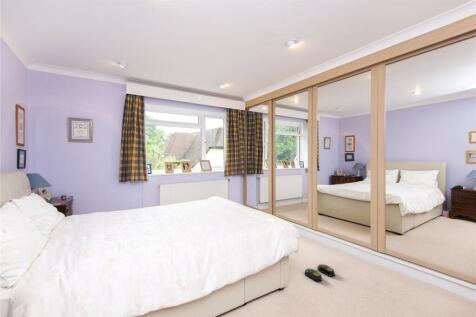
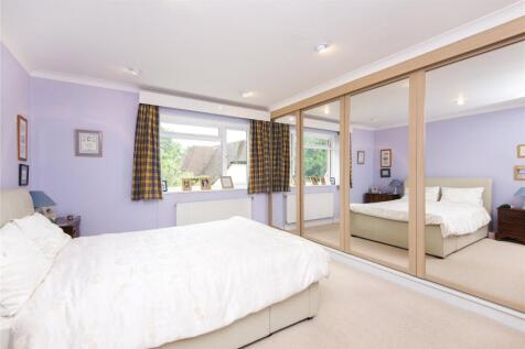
- slippers [304,263,336,283]
